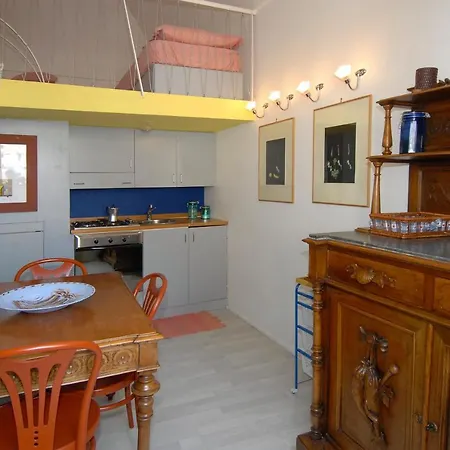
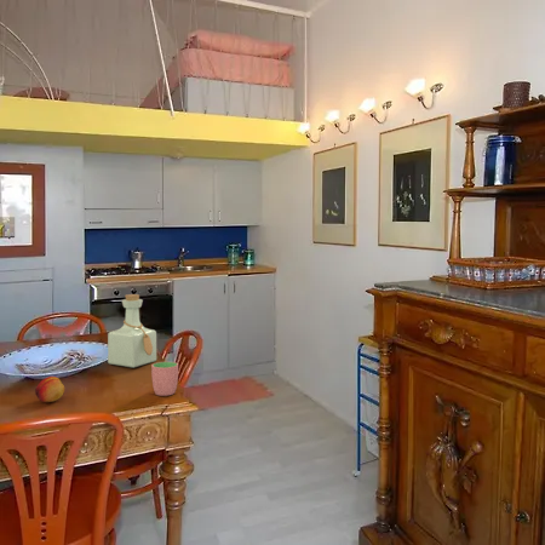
+ fruit [34,375,65,403]
+ cup [150,361,179,397]
+ bottle [107,293,157,368]
